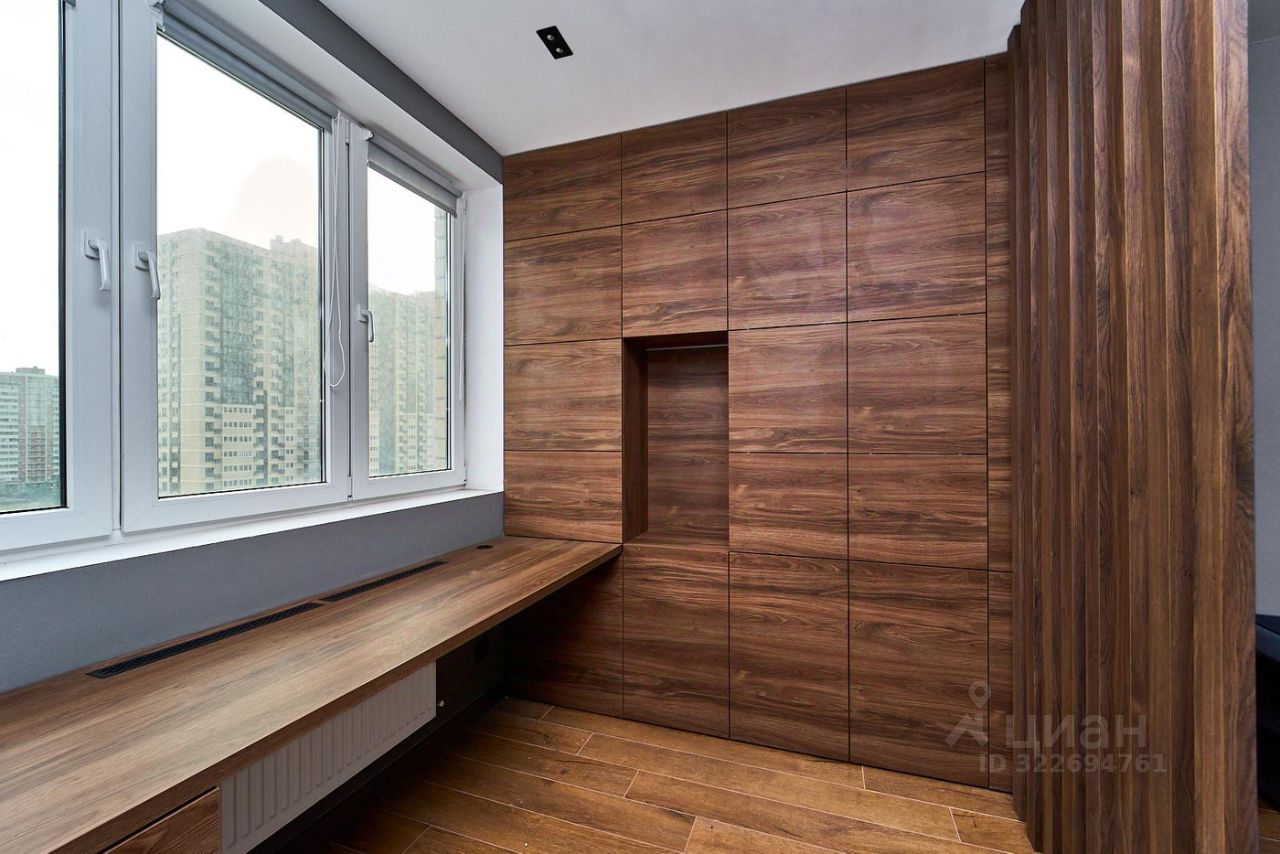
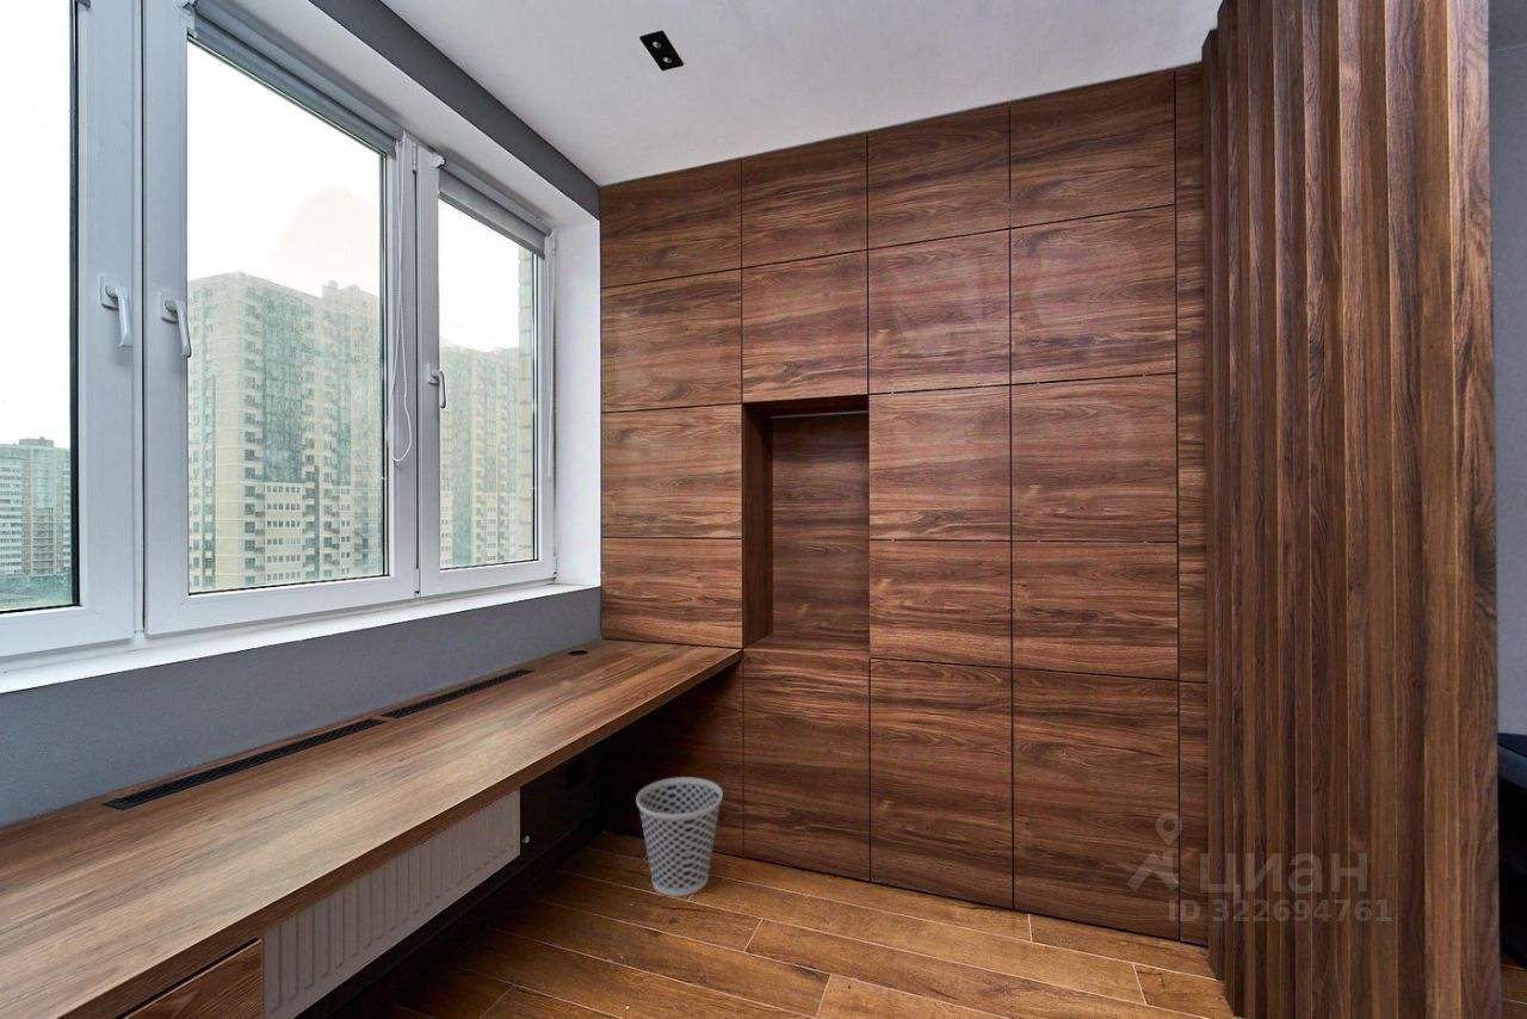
+ wastebasket [636,776,724,897]
